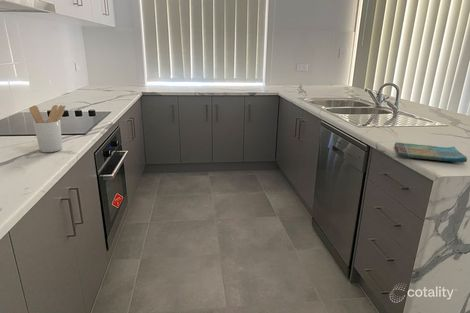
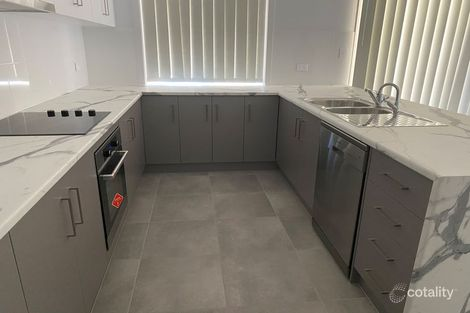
- dish towel [394,141,468,164]
- utensil holder [28,104,66,153]
